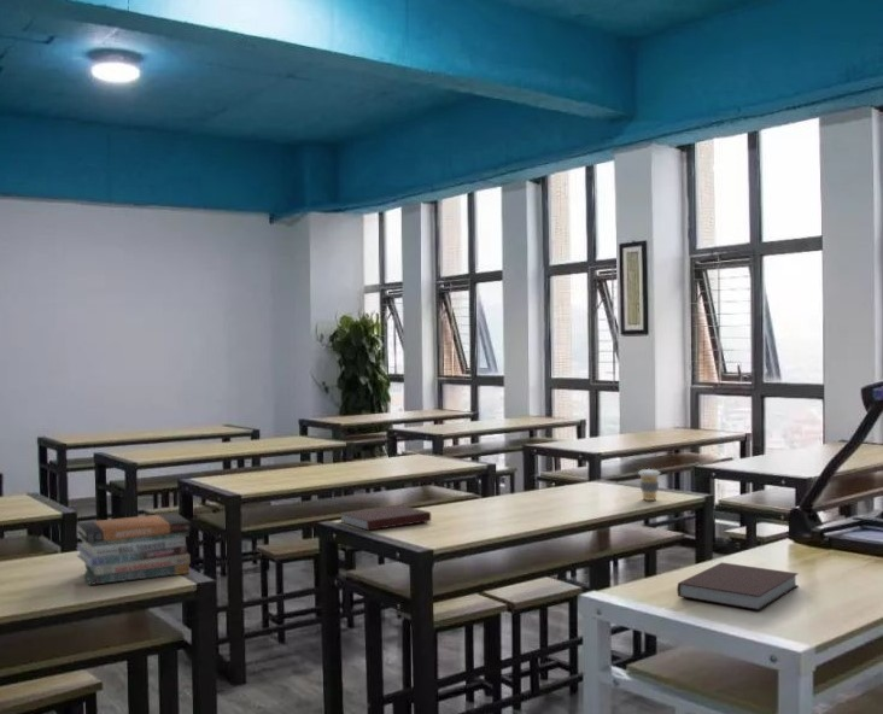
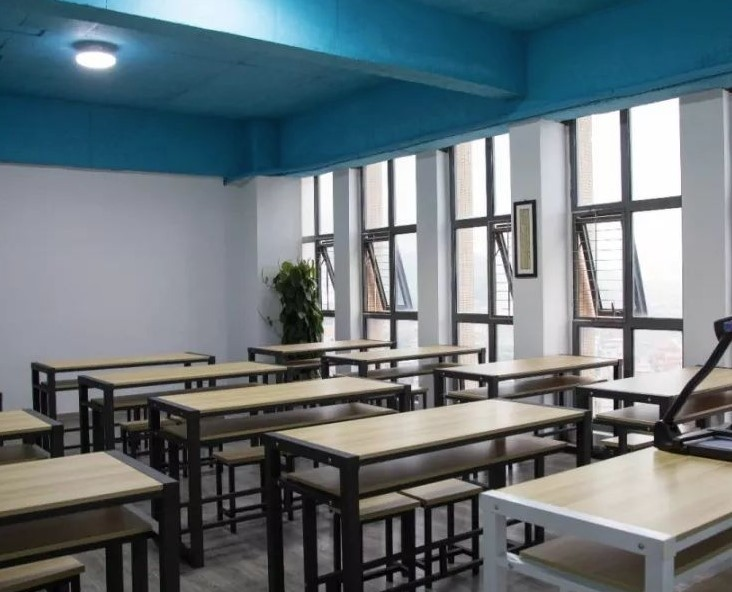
- coffee cup [637,468,661,502]
- notebook [676,561,800,611]
- notebook [339,504,432,532]
- book stack [76,511,192,586]
